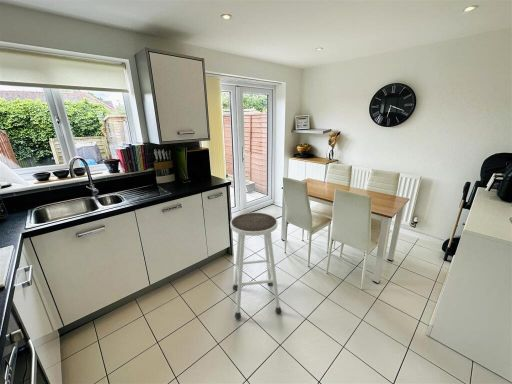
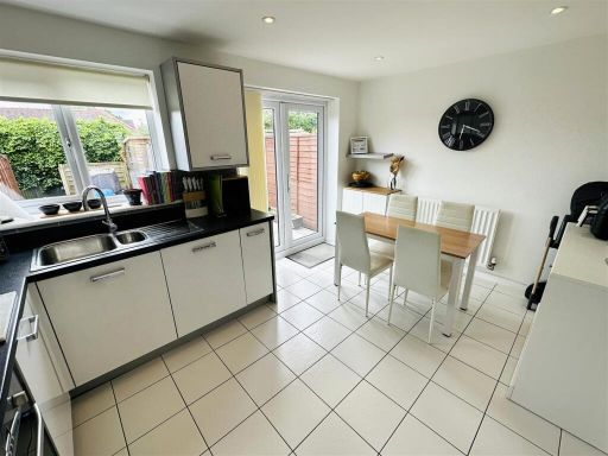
- stool [229,211,283,320]
